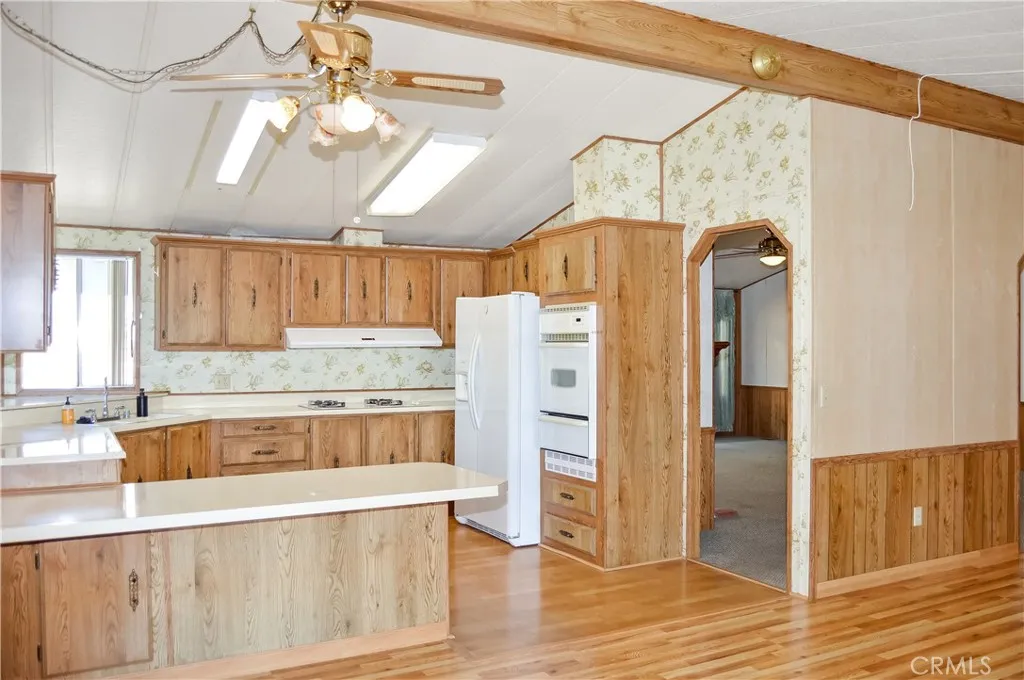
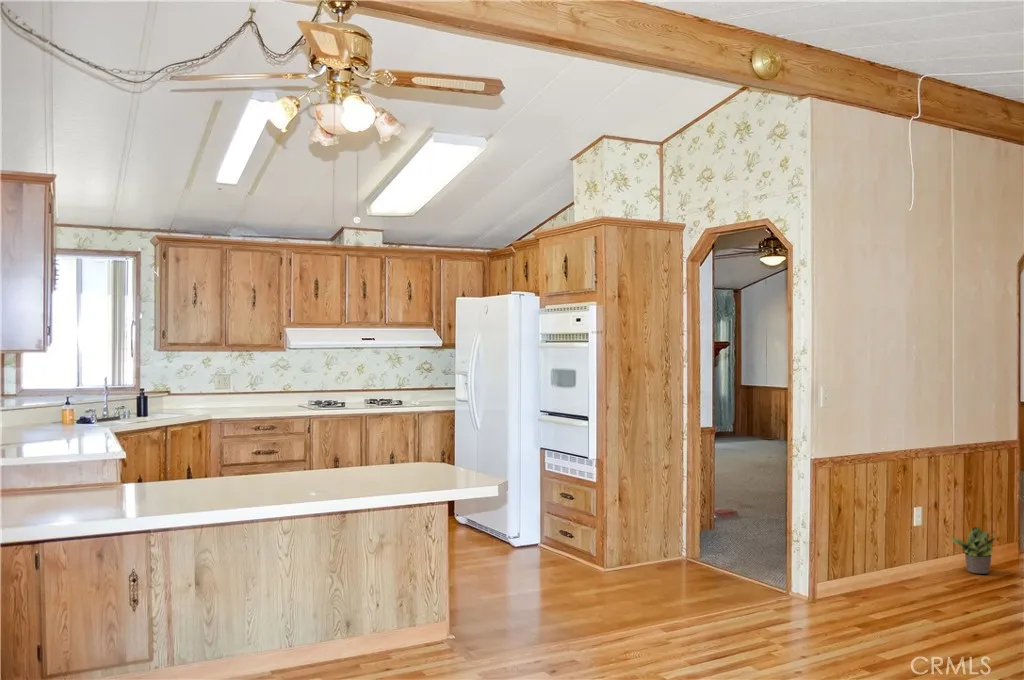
+ potted plant [949,525,999,575]
